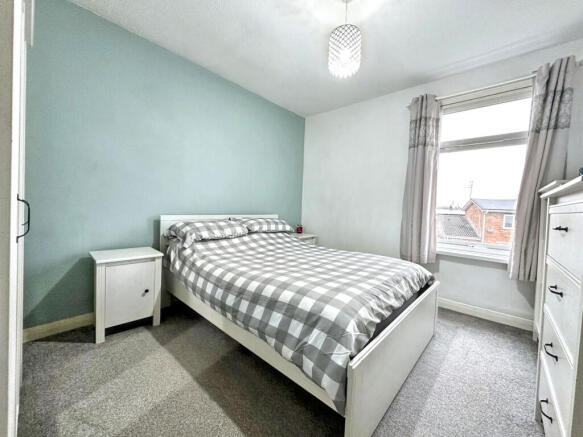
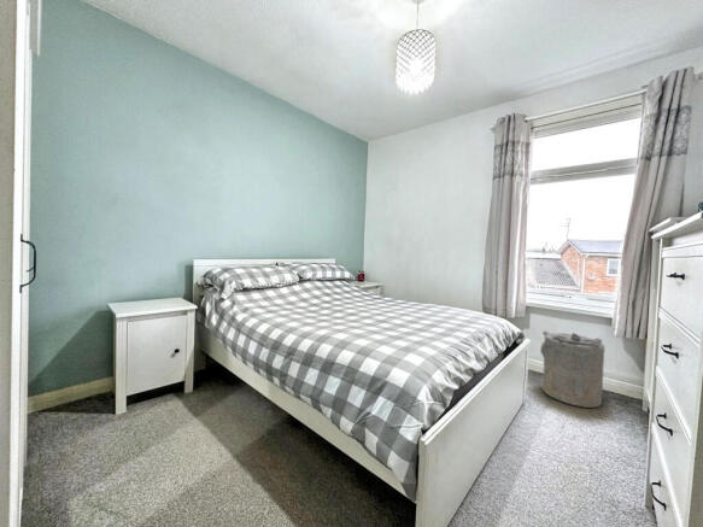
+ laundry hamper [539,329,605,409]
